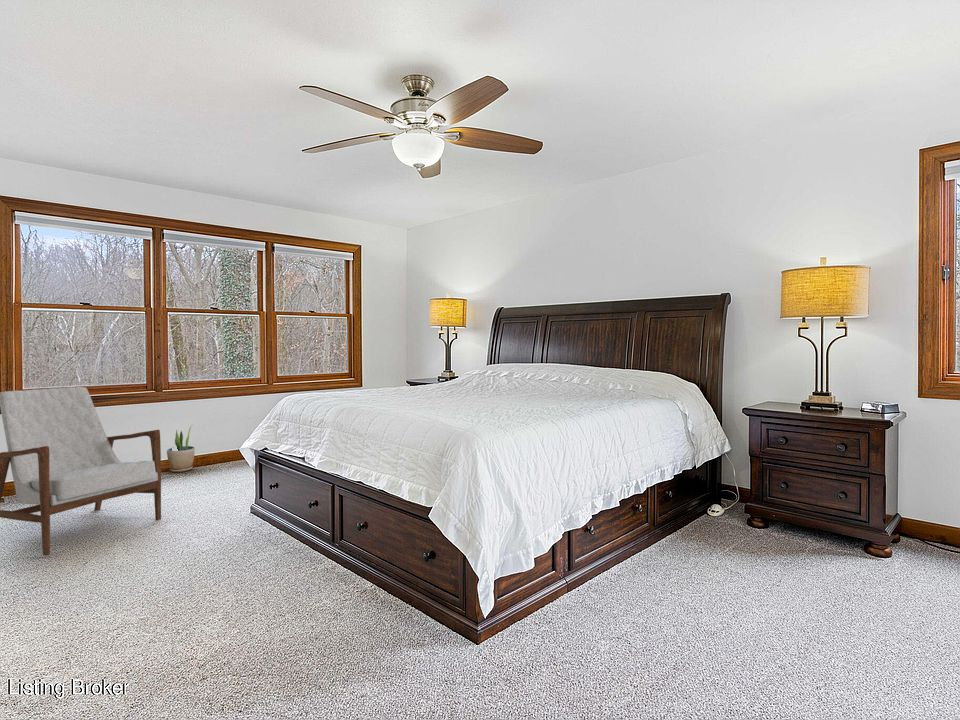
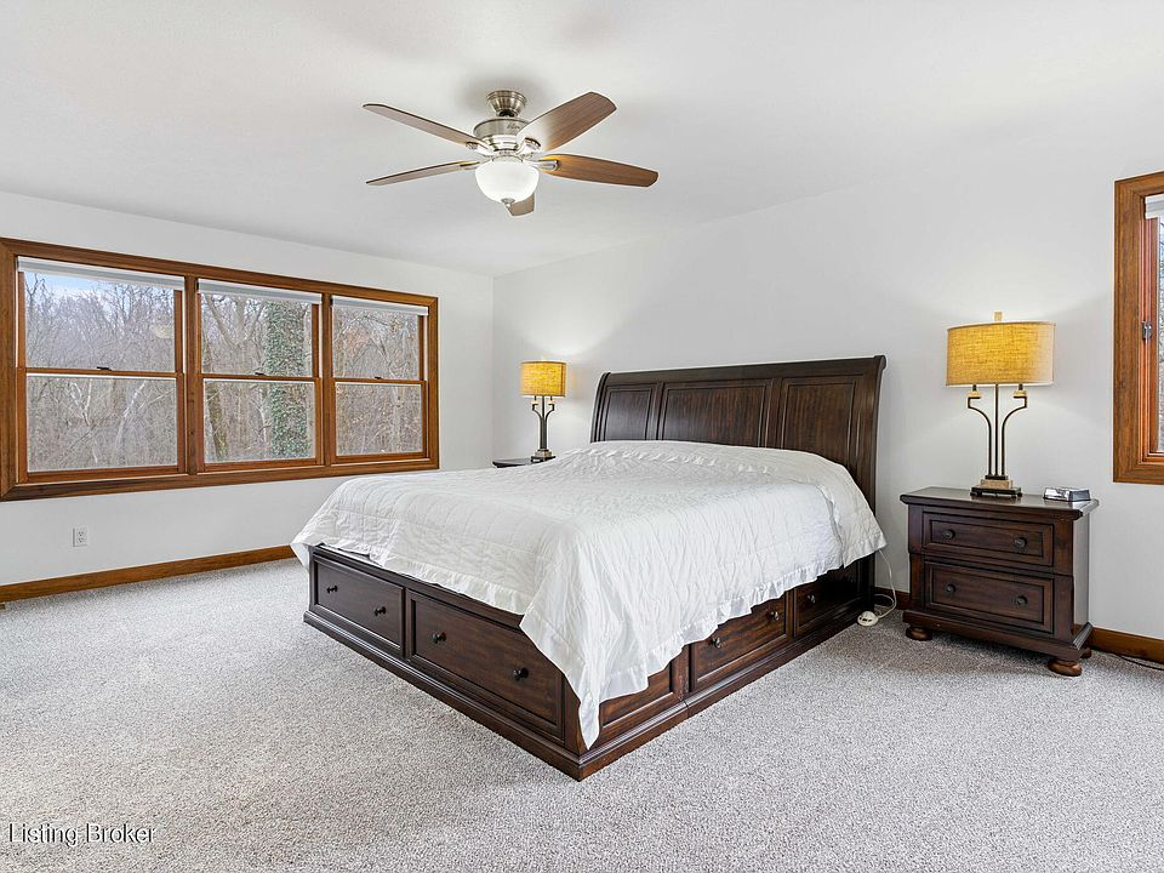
- armchair [0,386,162,557]
- potted plant [166,424,196,473]
